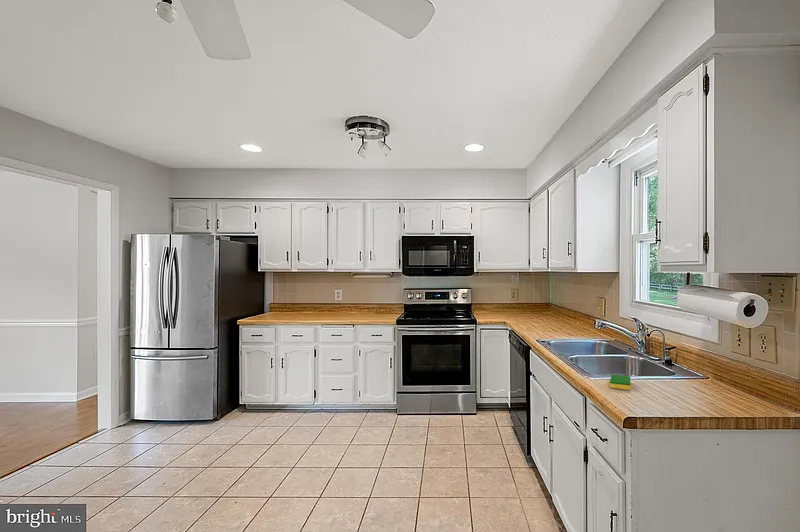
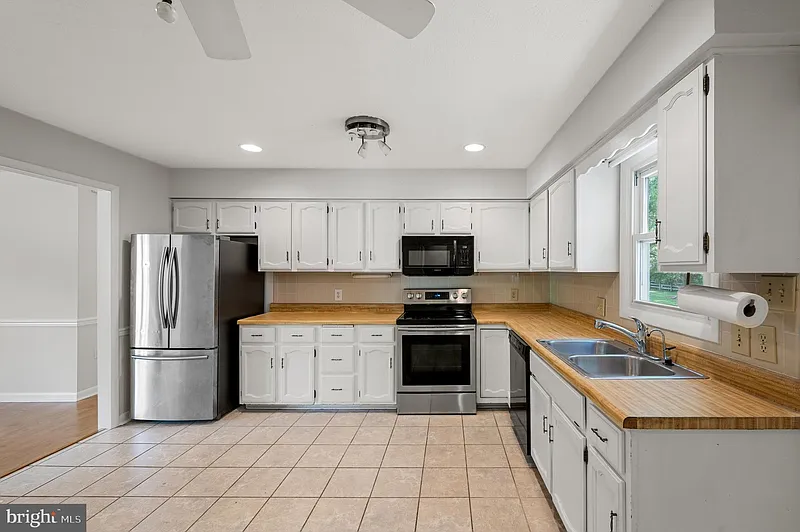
- dish sponge [609,373,631,391]
